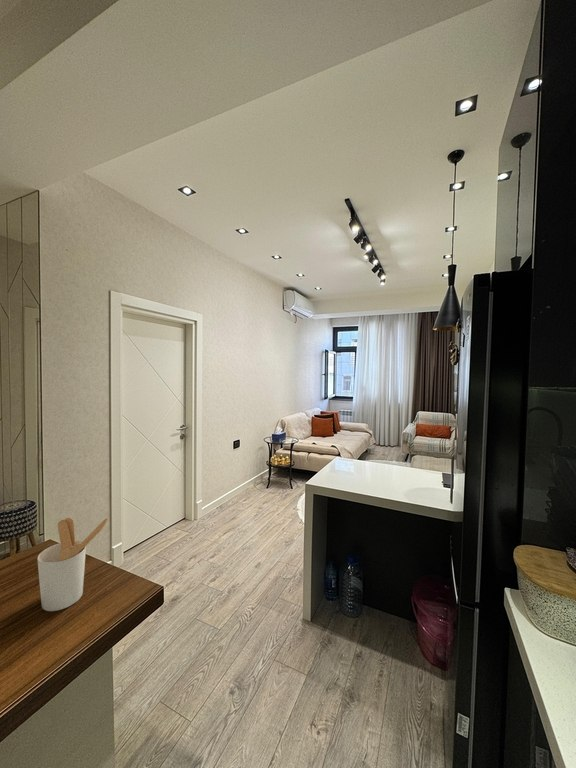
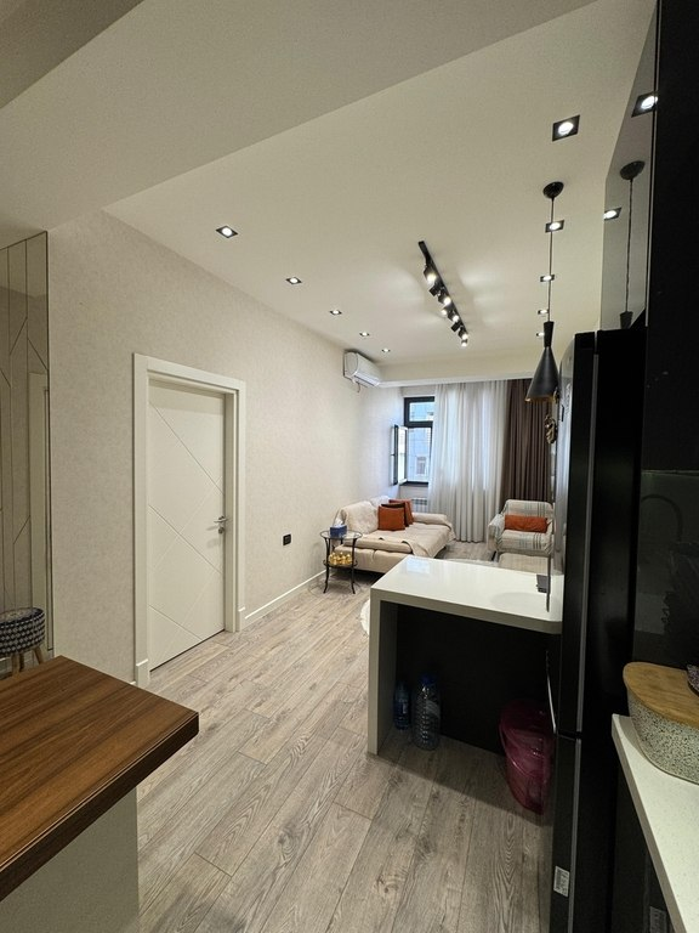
- utensil holder [36,517,109,612]
